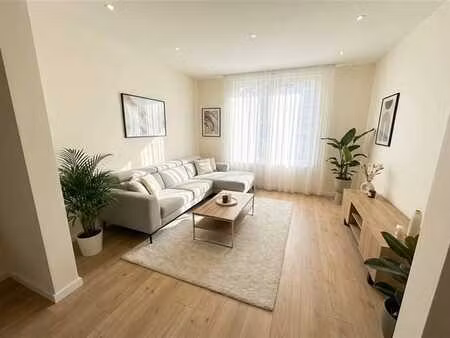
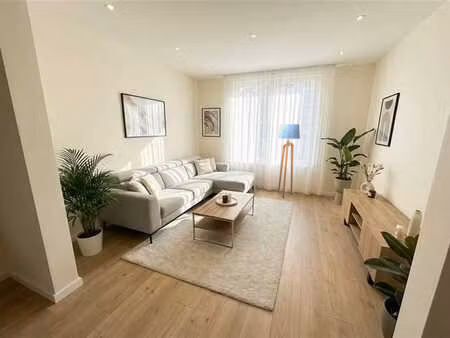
+ floor lamp [277,123,301,199]
